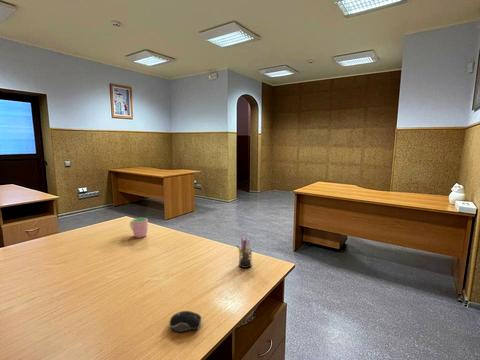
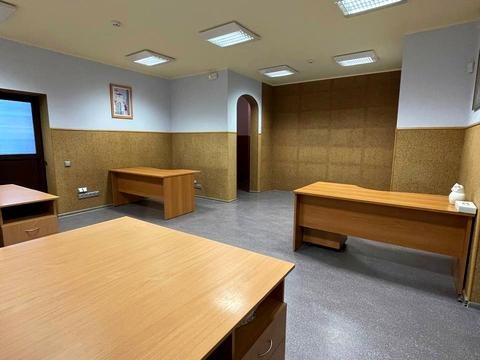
- computer mouse [169,310,202,333]
- pen holder [235,236,253,269]
- cup [129,217,149,239]
